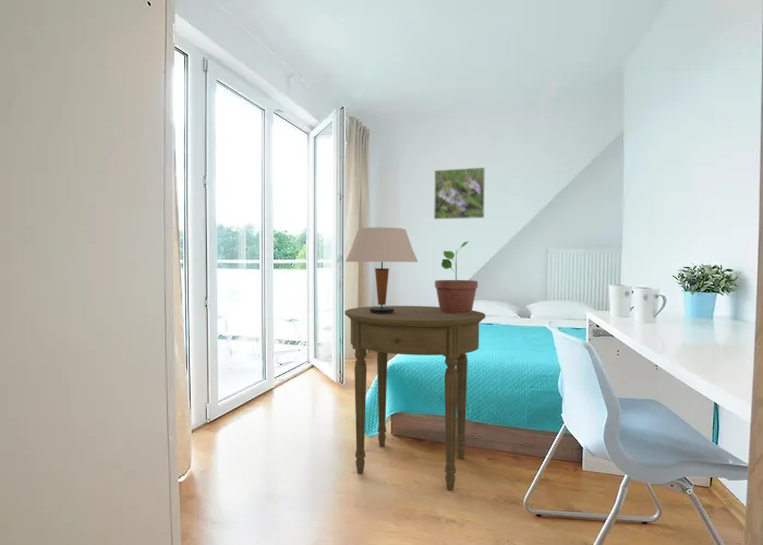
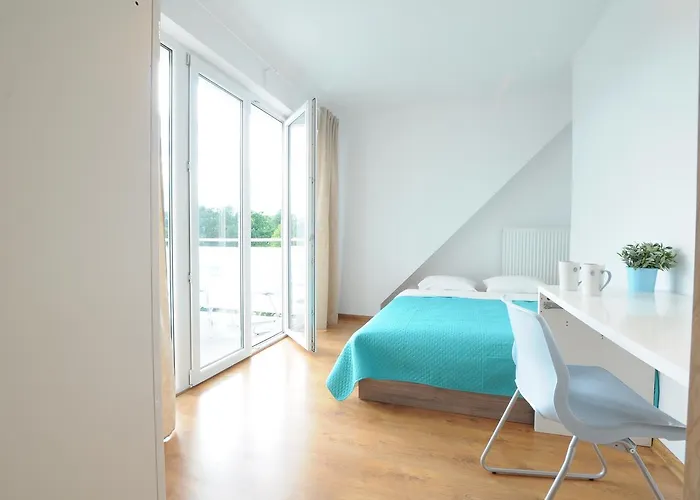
- potted plant [434,241,479,314]
- side table [343,305,486,492]
- table lamp [344,227,419,314]
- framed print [433,167,486,220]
